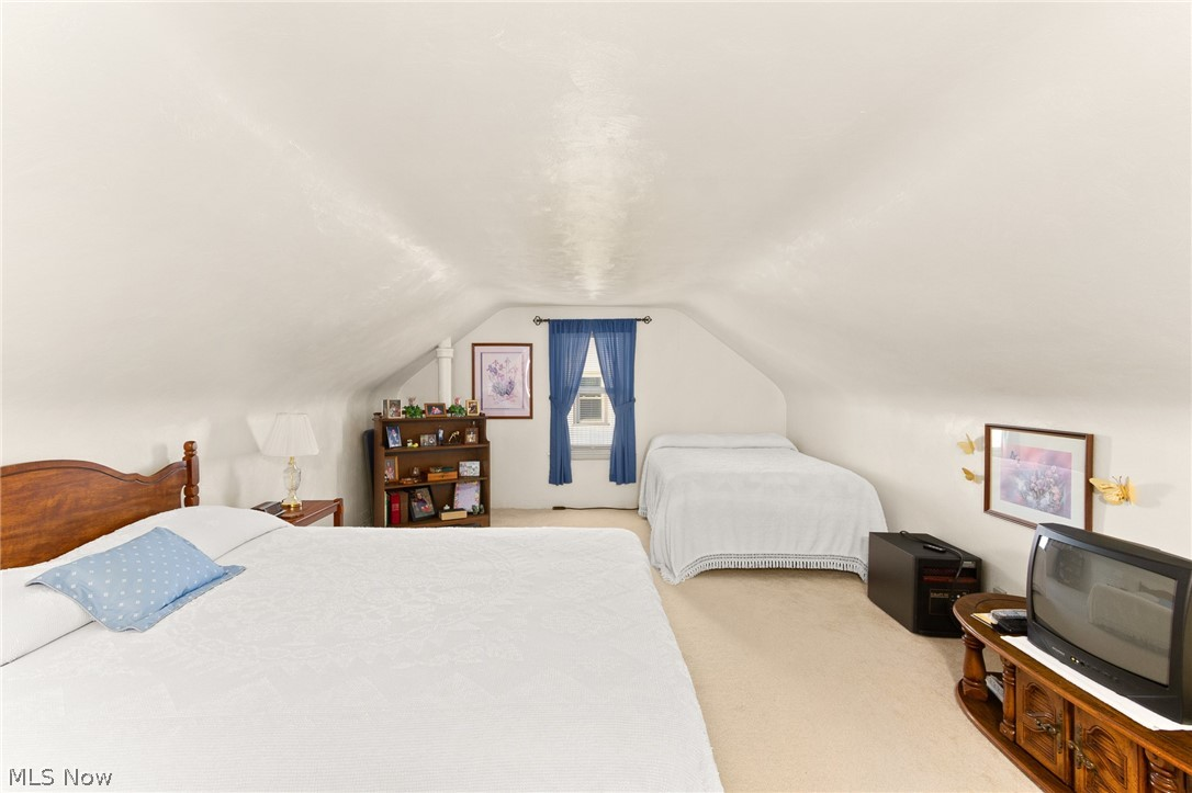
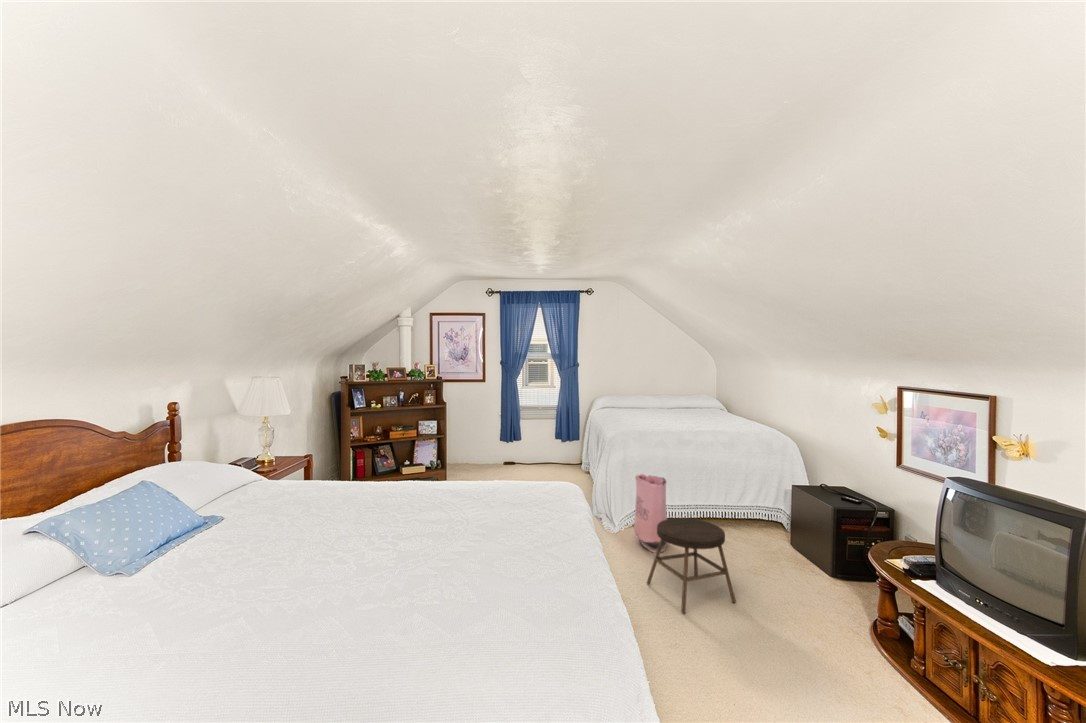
+ bag [633,473,668,554]
+ stool [646,517,737,614]
